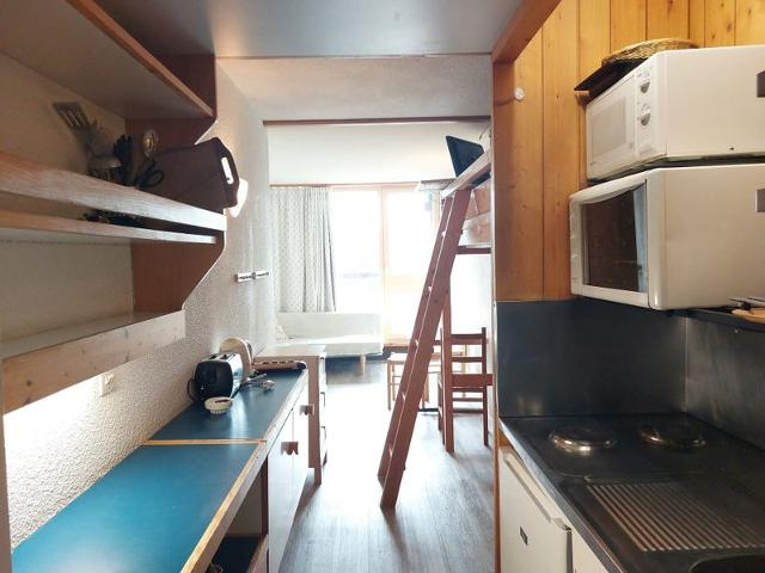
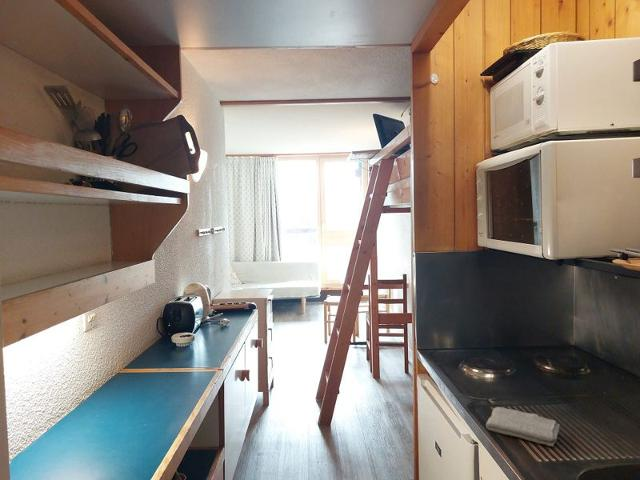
+ washcloth [485,406,561,448]
